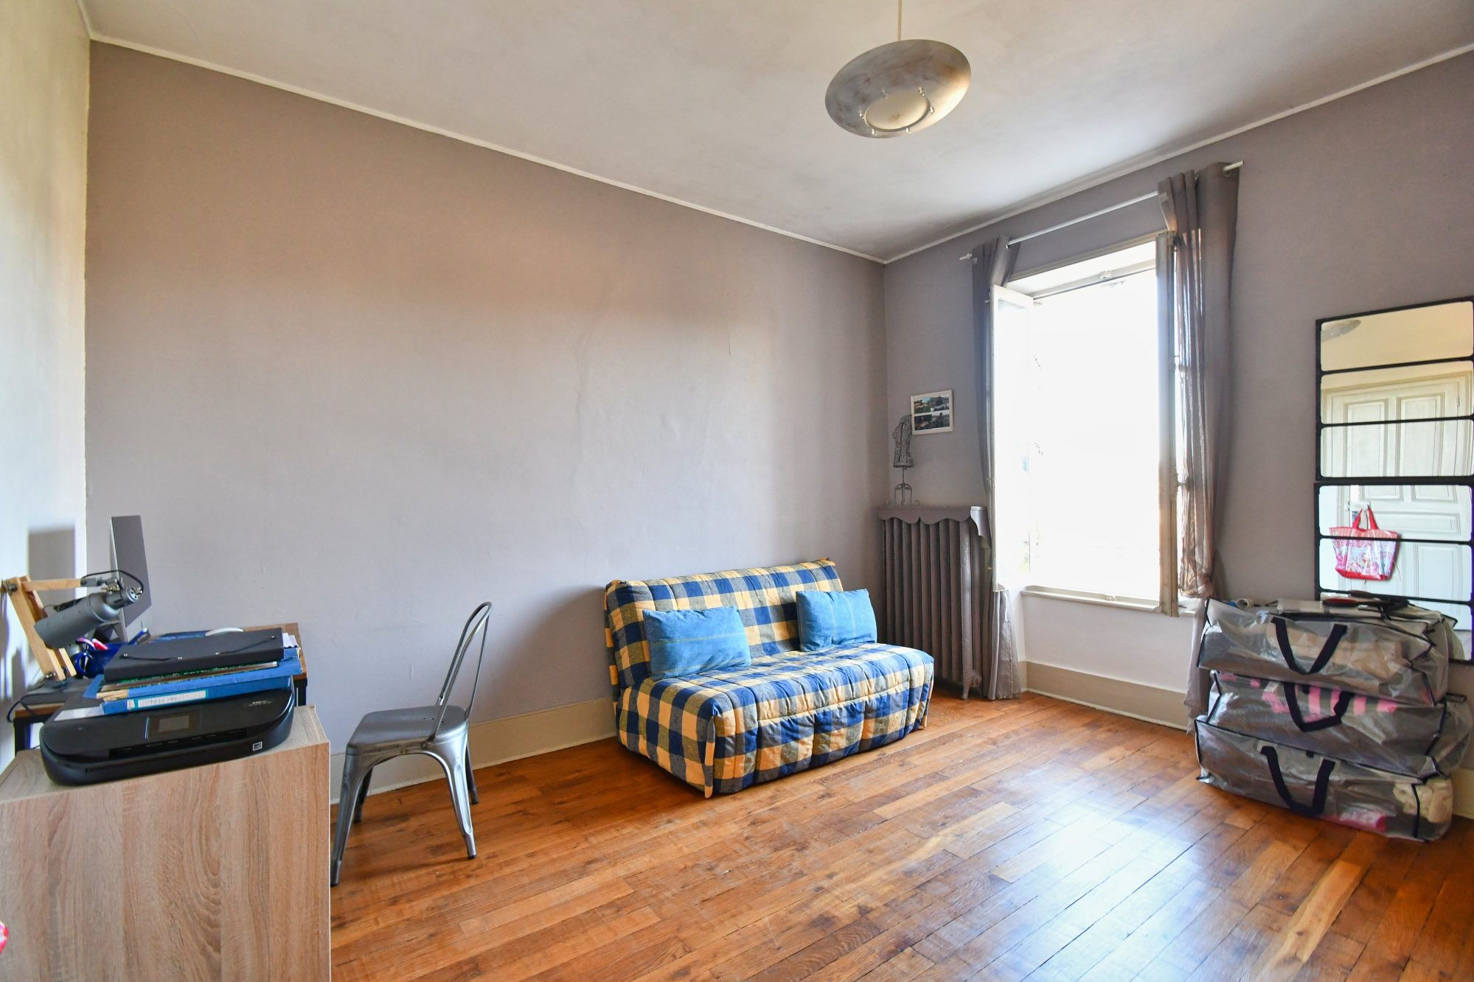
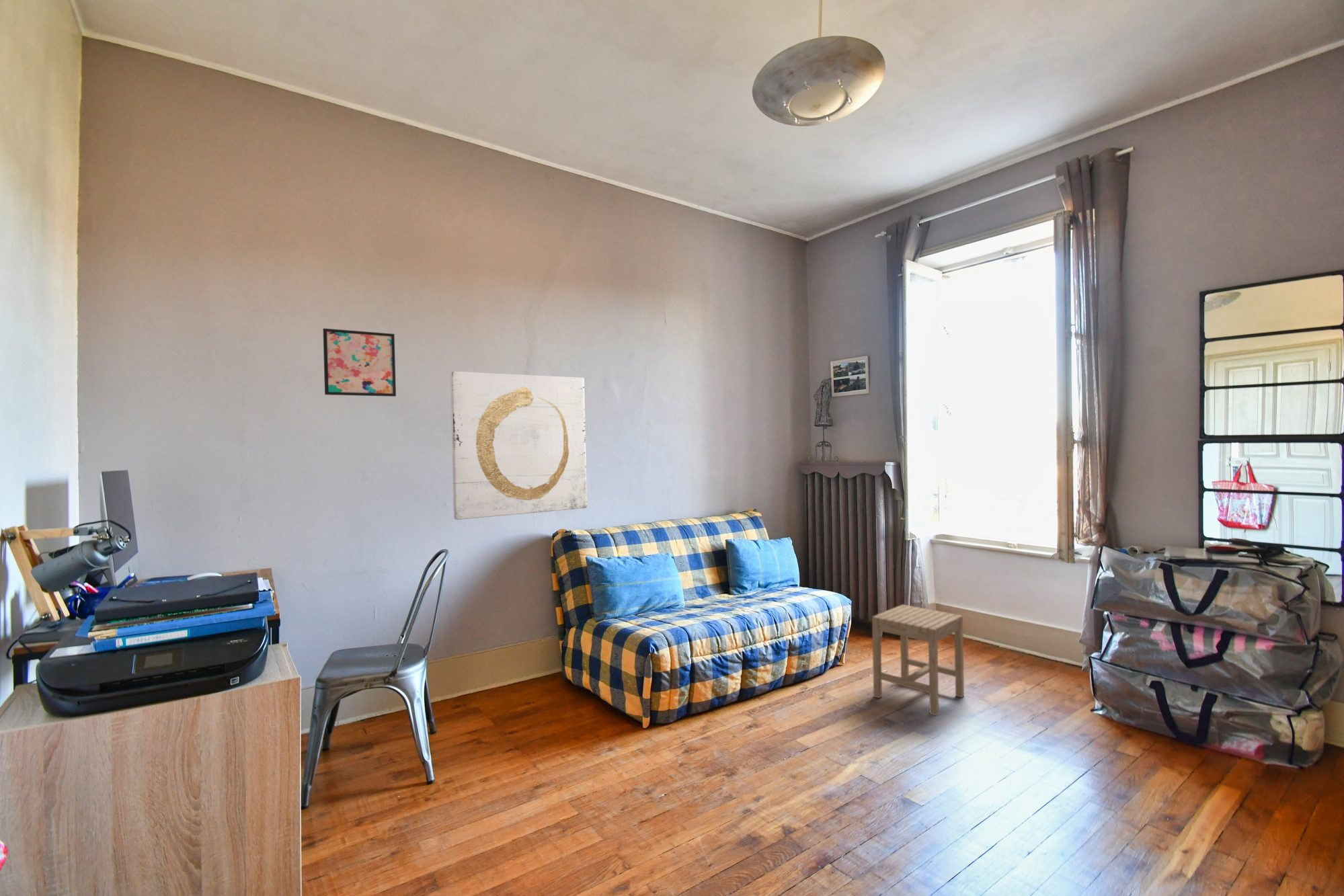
+ wall art [322,328,397,397]
+ stool [871,604,965,717]
+ wall art [450,370,588,520]
